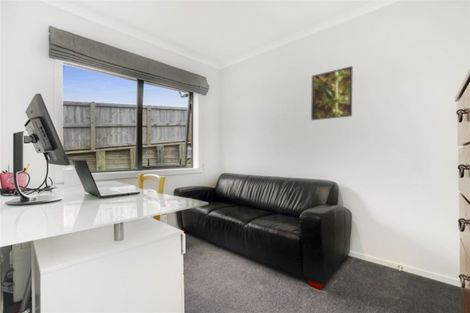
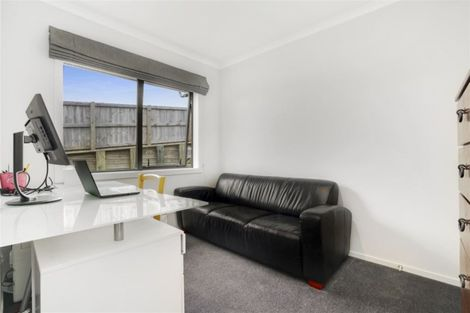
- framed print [310,65,354,121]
